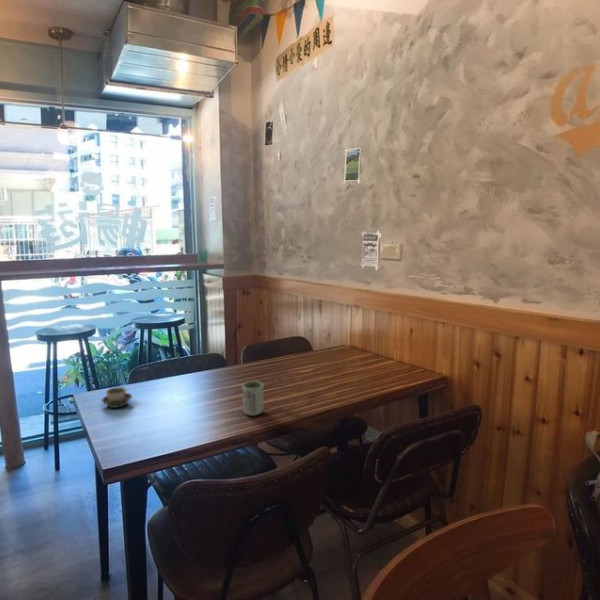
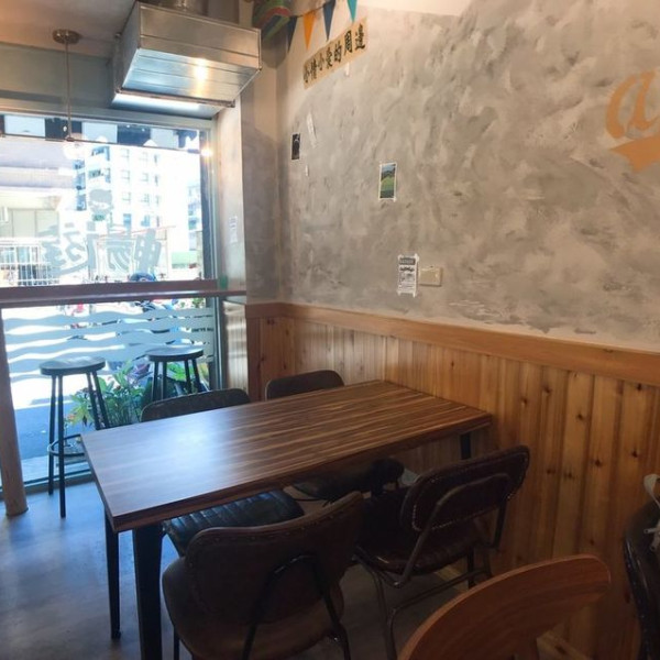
- cup [242,380,265,417]
- cup [101,386,133,409]
